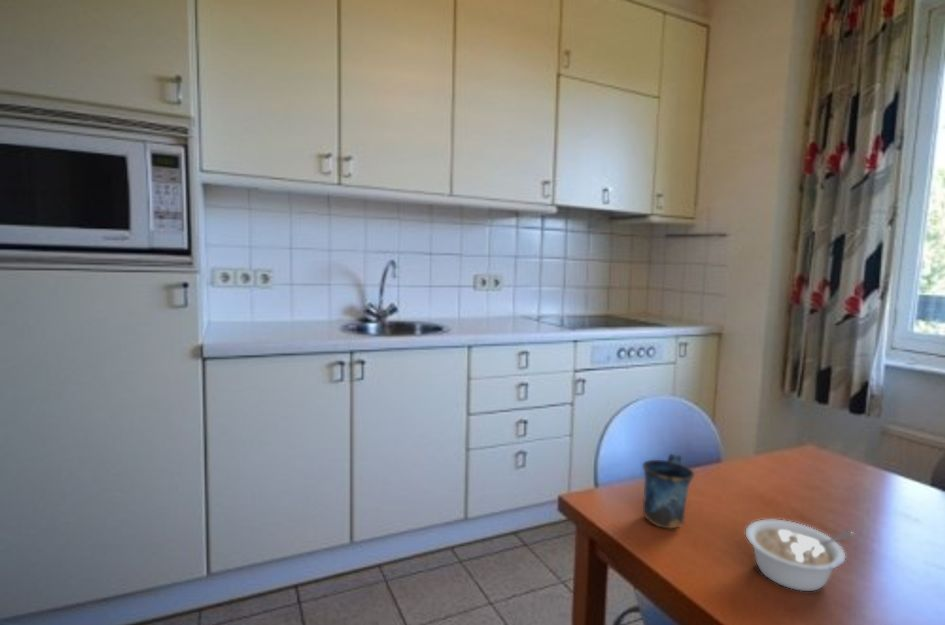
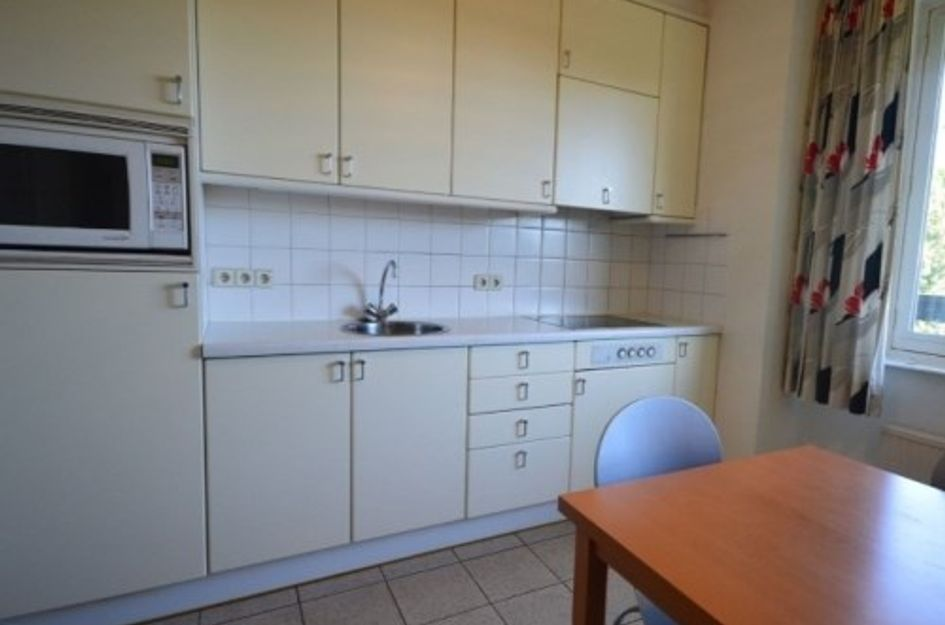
- legume [745,519,854,592]
- mug [641,453,695,529]
